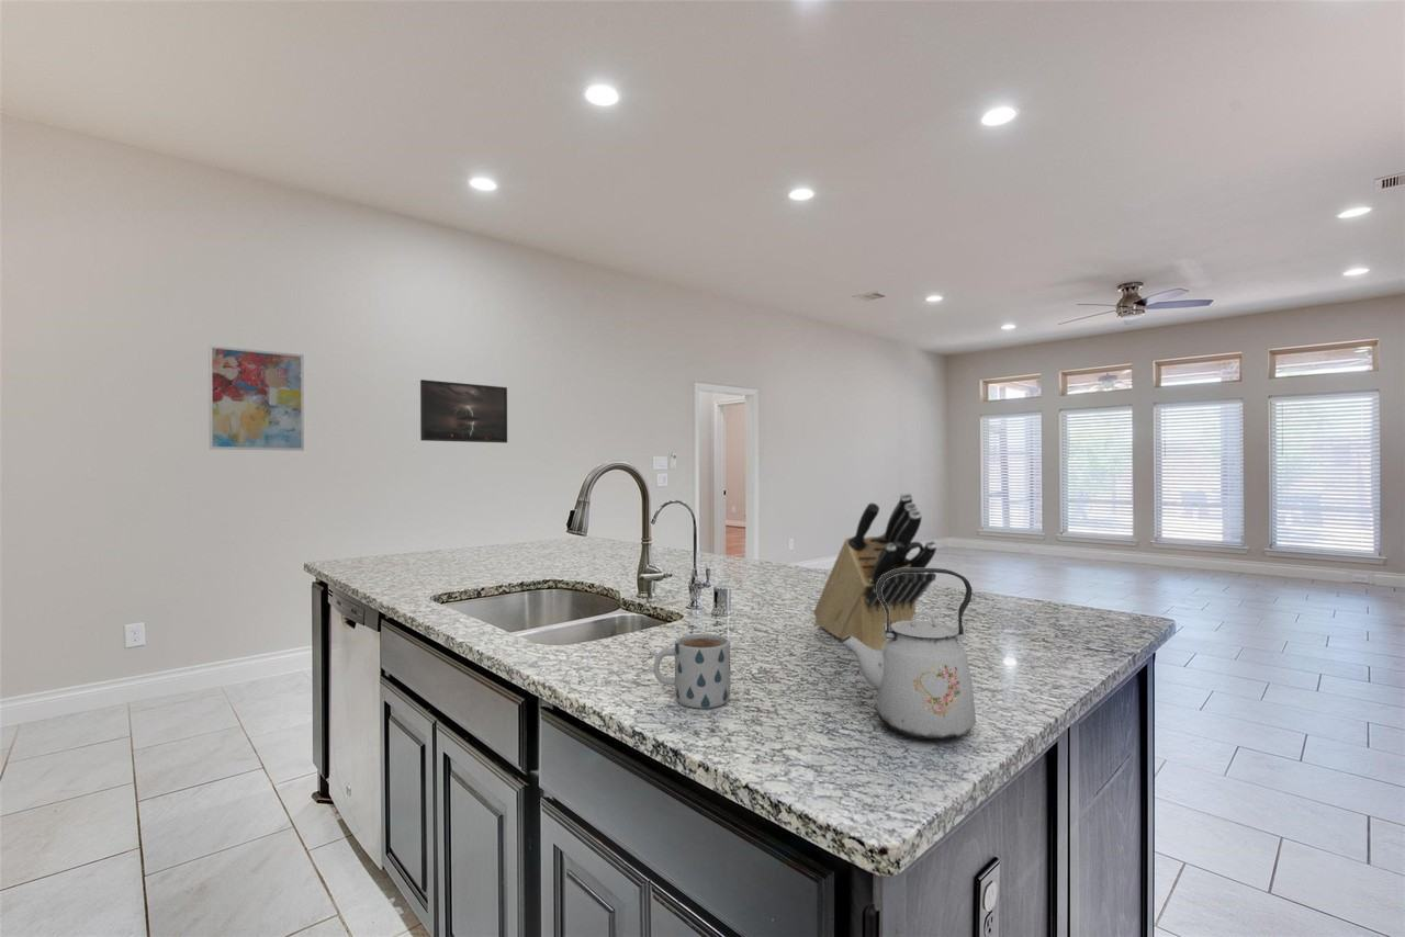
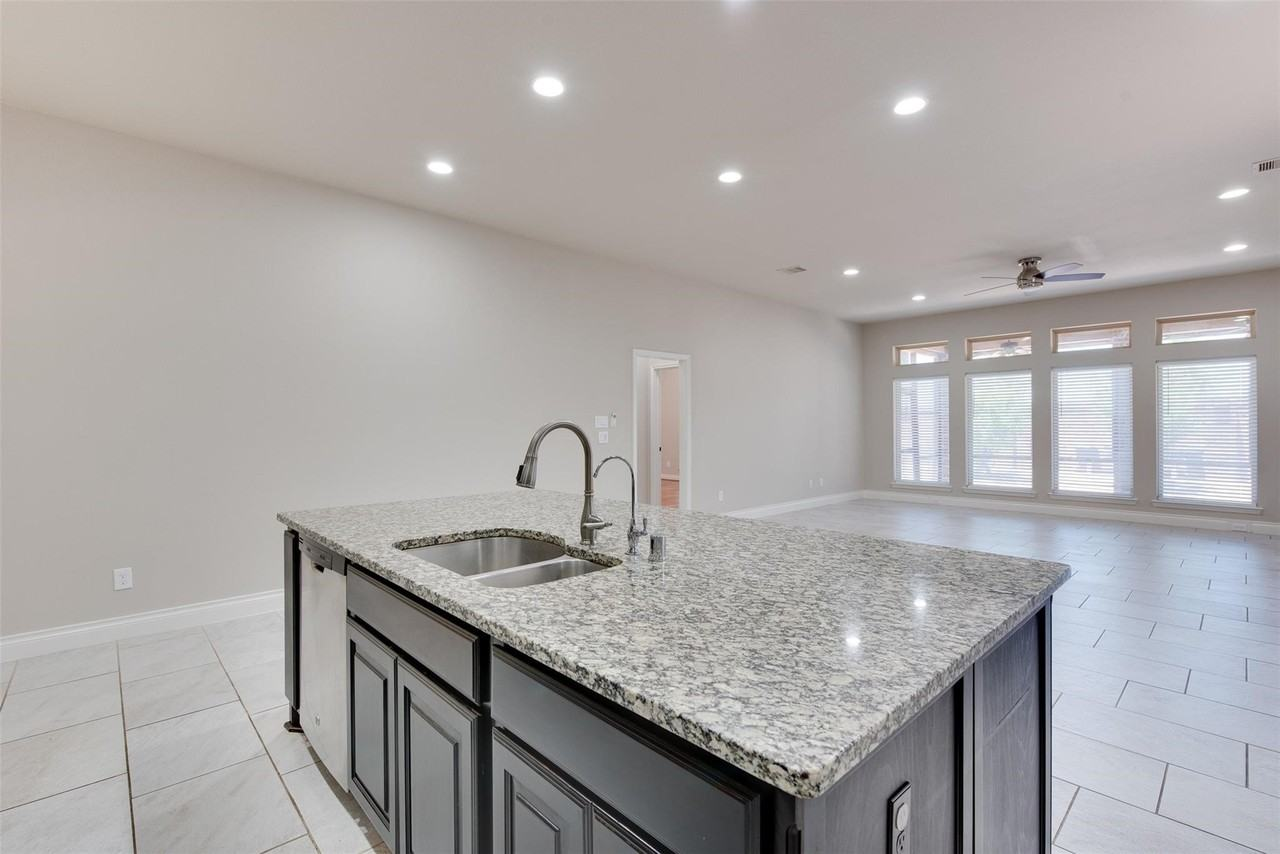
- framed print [419,379,508,444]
- wall art [207,345,305,452]
- mug [652,633,731,709]
- kettle [839,567,977,742]
- knife block [812,492,937,652]
